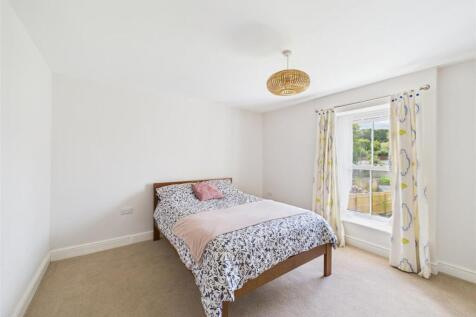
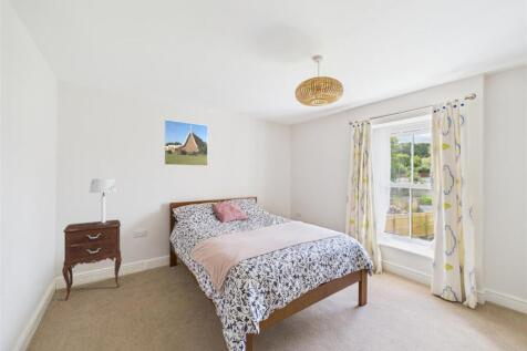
+ table lamp [89,177,117,225]
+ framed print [163,118,209,167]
+ nightstand [61,219,123,301]
